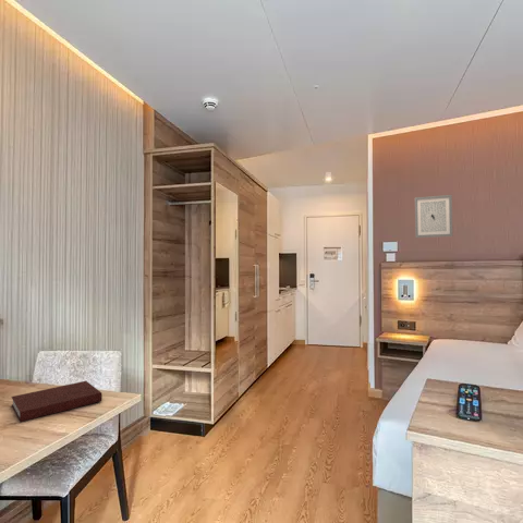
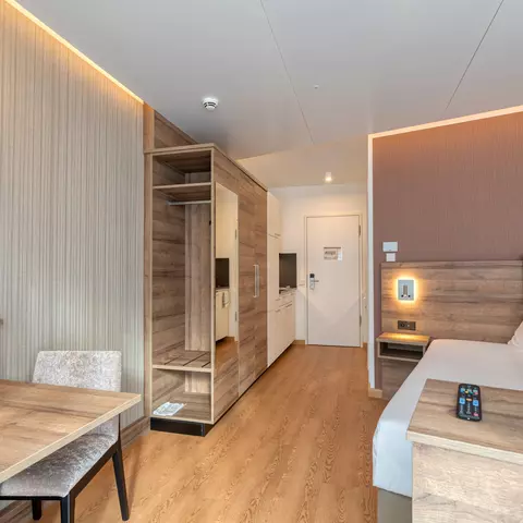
- notebook [11,380,104,423]
- wall art [414,194,453,239]
